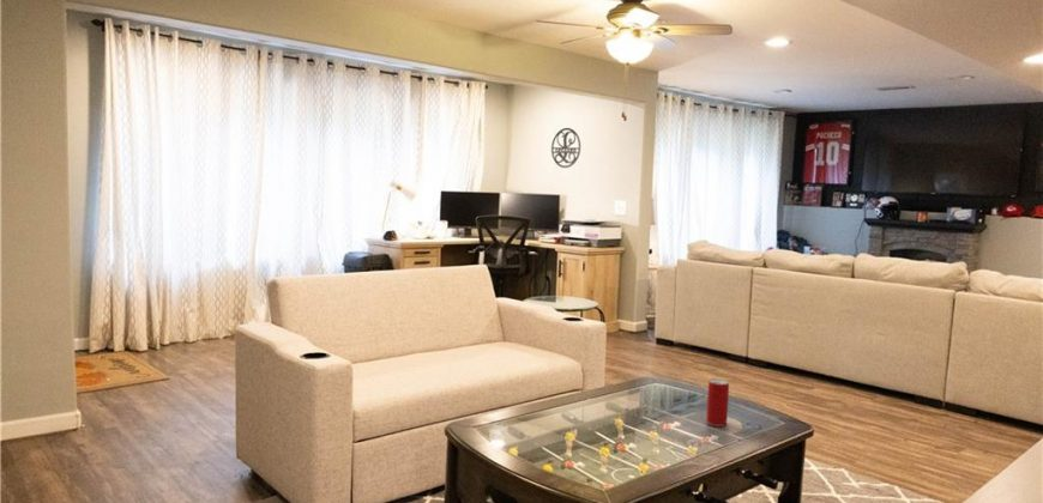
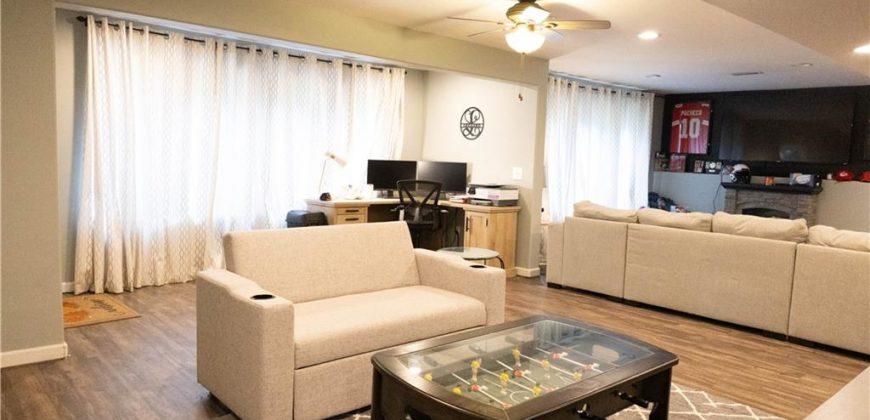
- beverage can [705,378,730,428]
